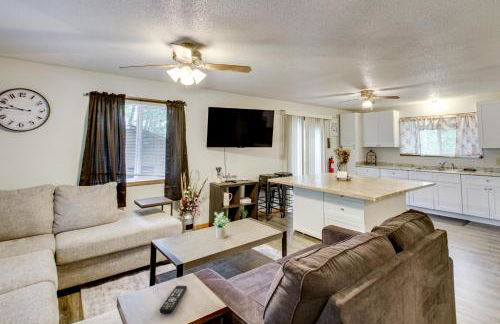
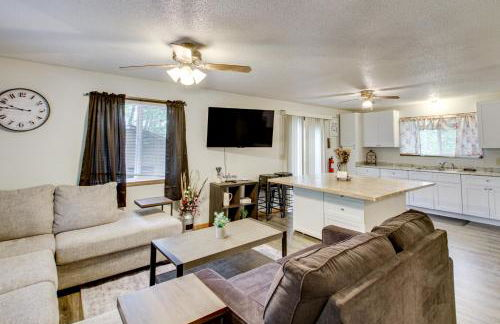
- remote control [159,285,188,315]
